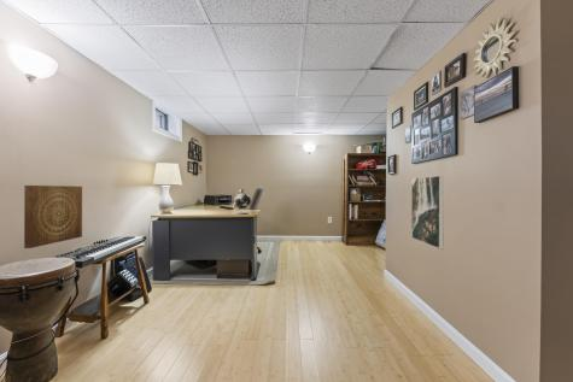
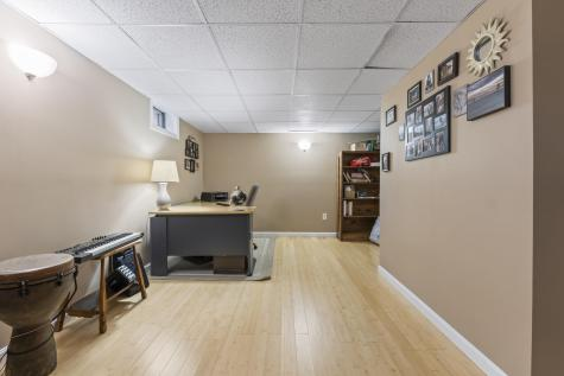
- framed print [410,175,445,251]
- wall art [23,184,83,249]
